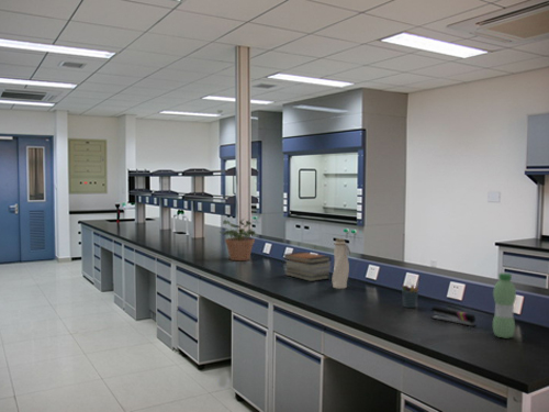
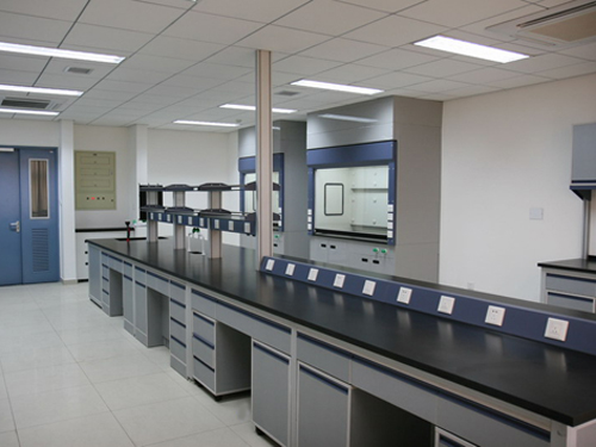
- pen holder [401,280,421,309]
- book stack [281,250,332,282]
- stapler [430,305,477,327]
- water bottle [492,272,517,339]
- potted plant [220,218,258,261]
- water bottle [330,237,351,290]
